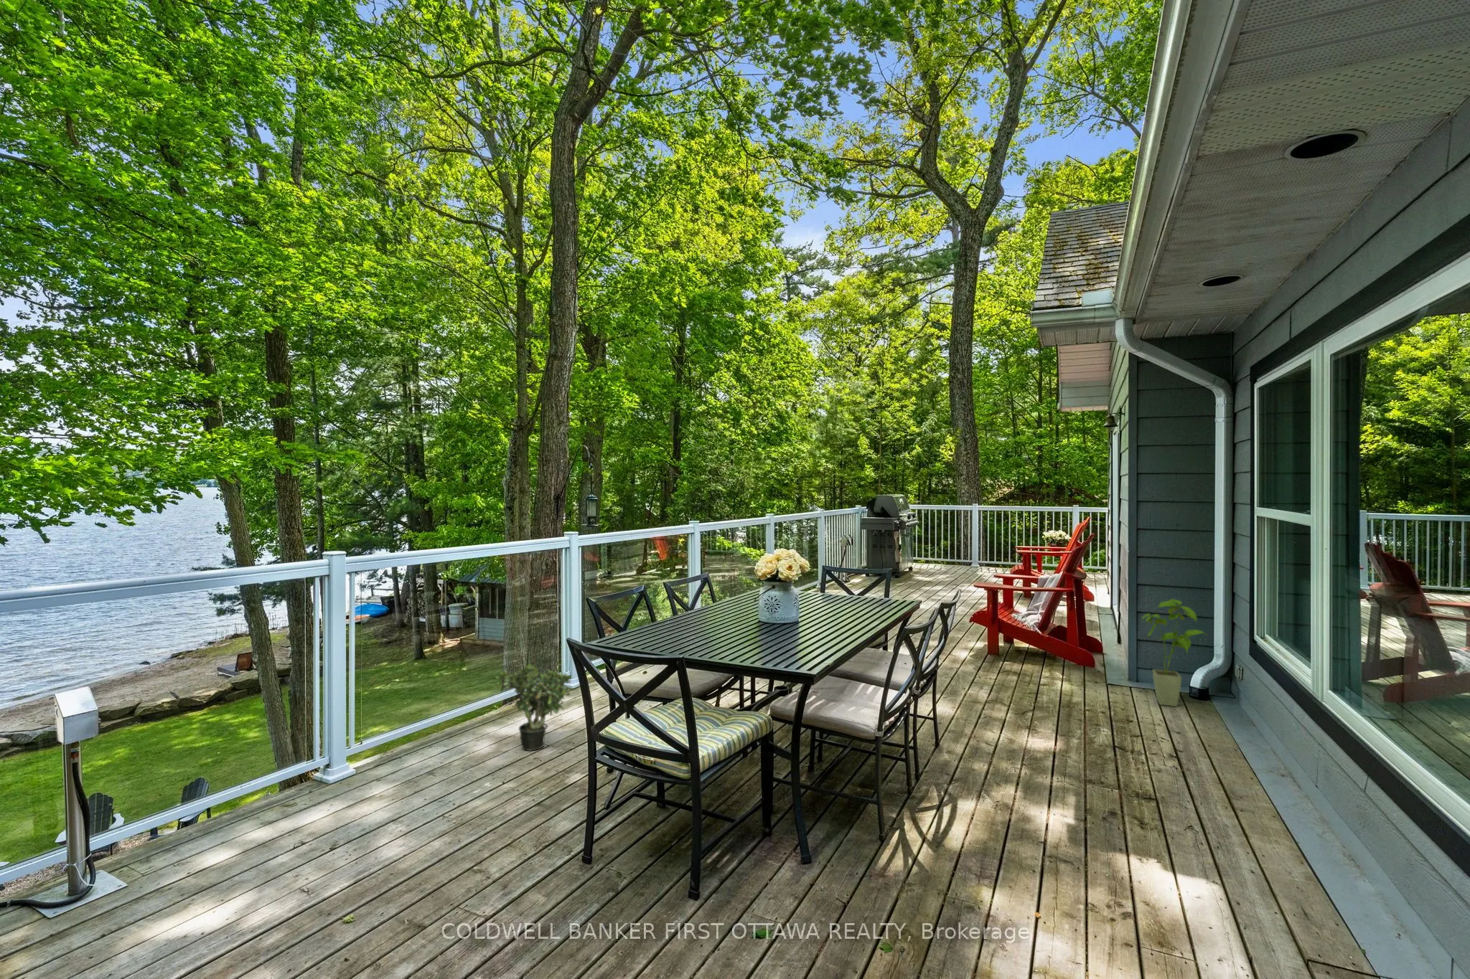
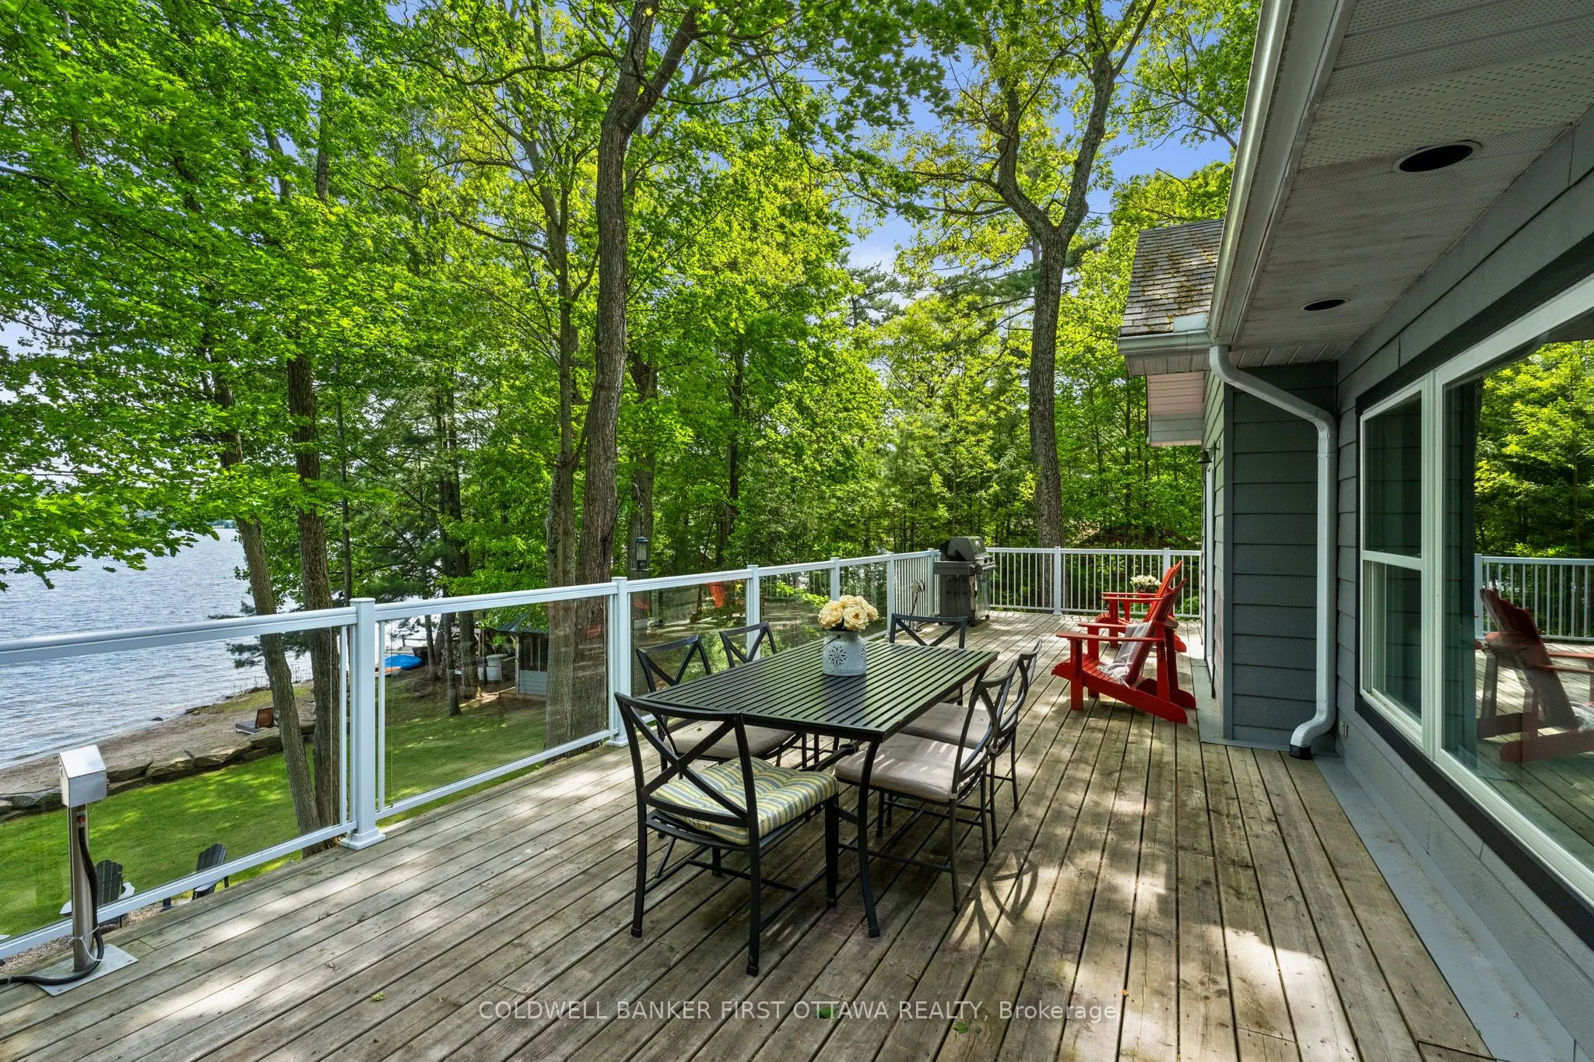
- house plant [1140,598,1208,707]
- potted plant [494,663,572,752]
